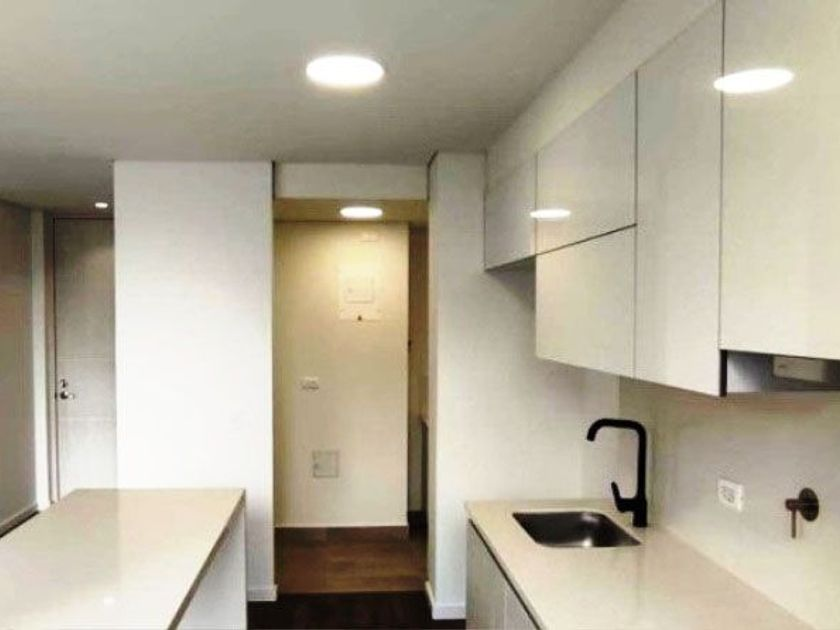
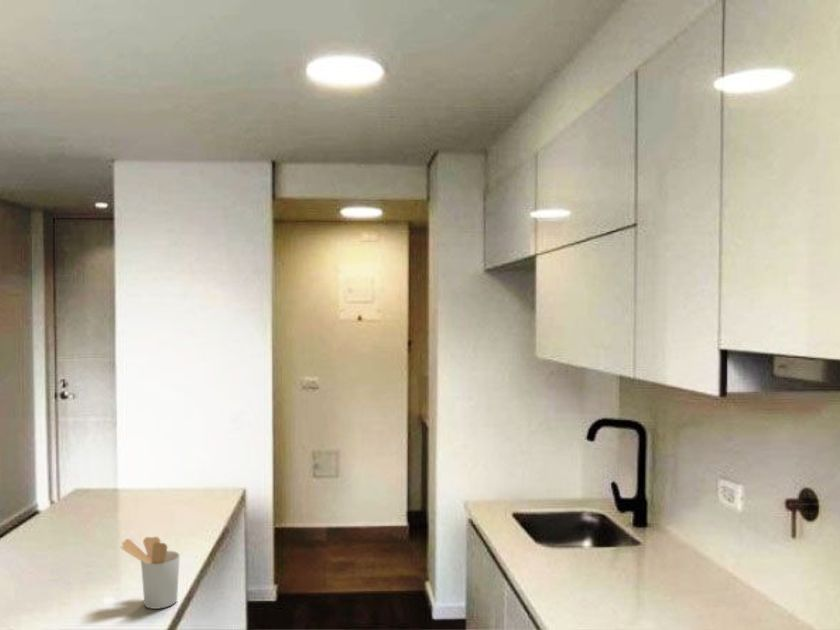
+ utensil holder [120,536,181,610]
